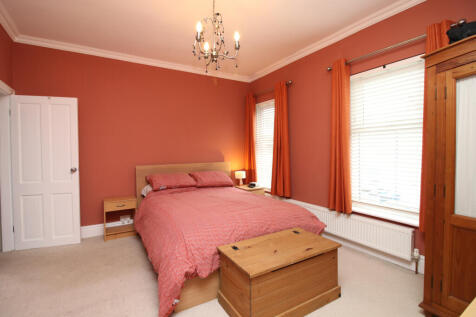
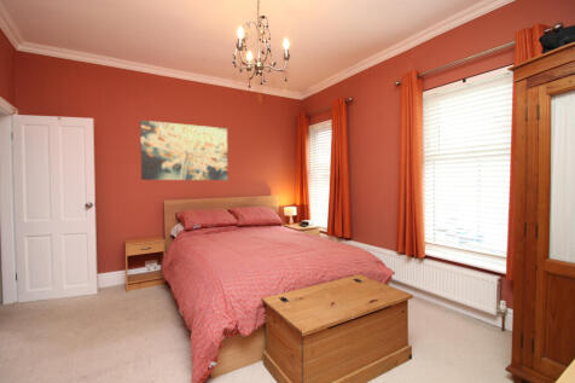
+ wall art [139,118,228,181]
